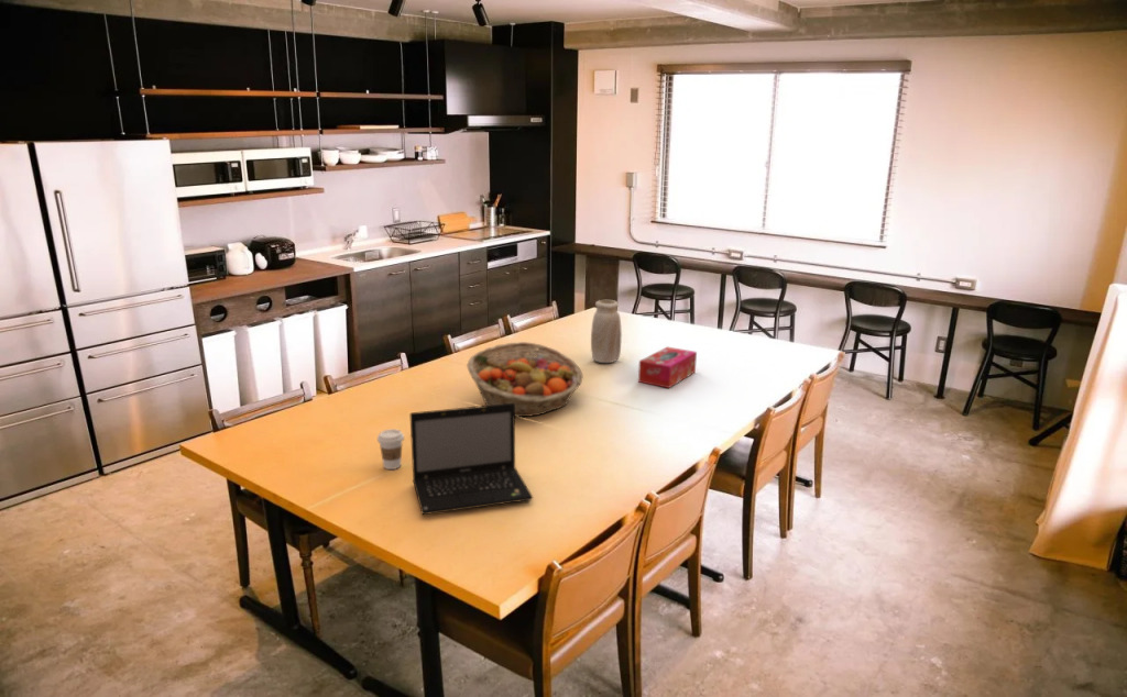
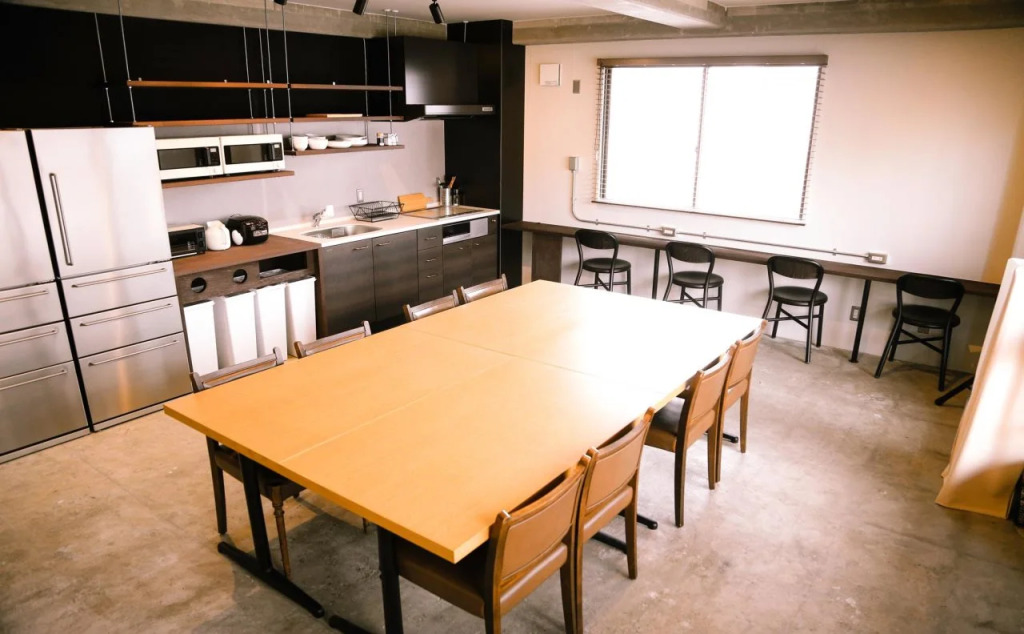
- laptop [408,403,534,516]
- tissue box [637,345,698,389]
- coffee cup [376,428,405,471]
- fruit basket [466,341,584,418]
- vase [590,299,623,364]
